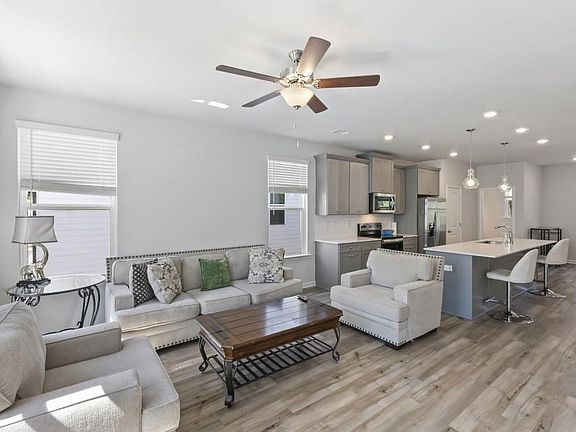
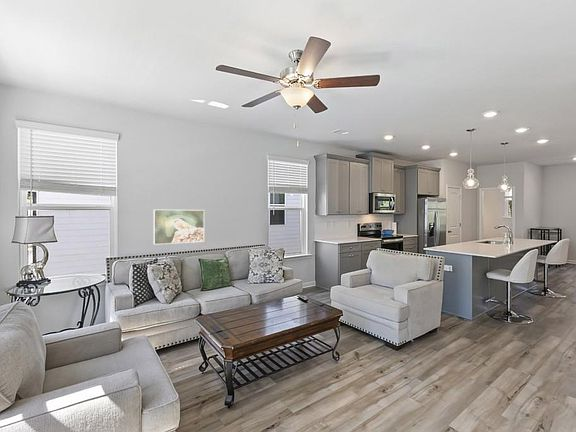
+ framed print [153,208,205,246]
